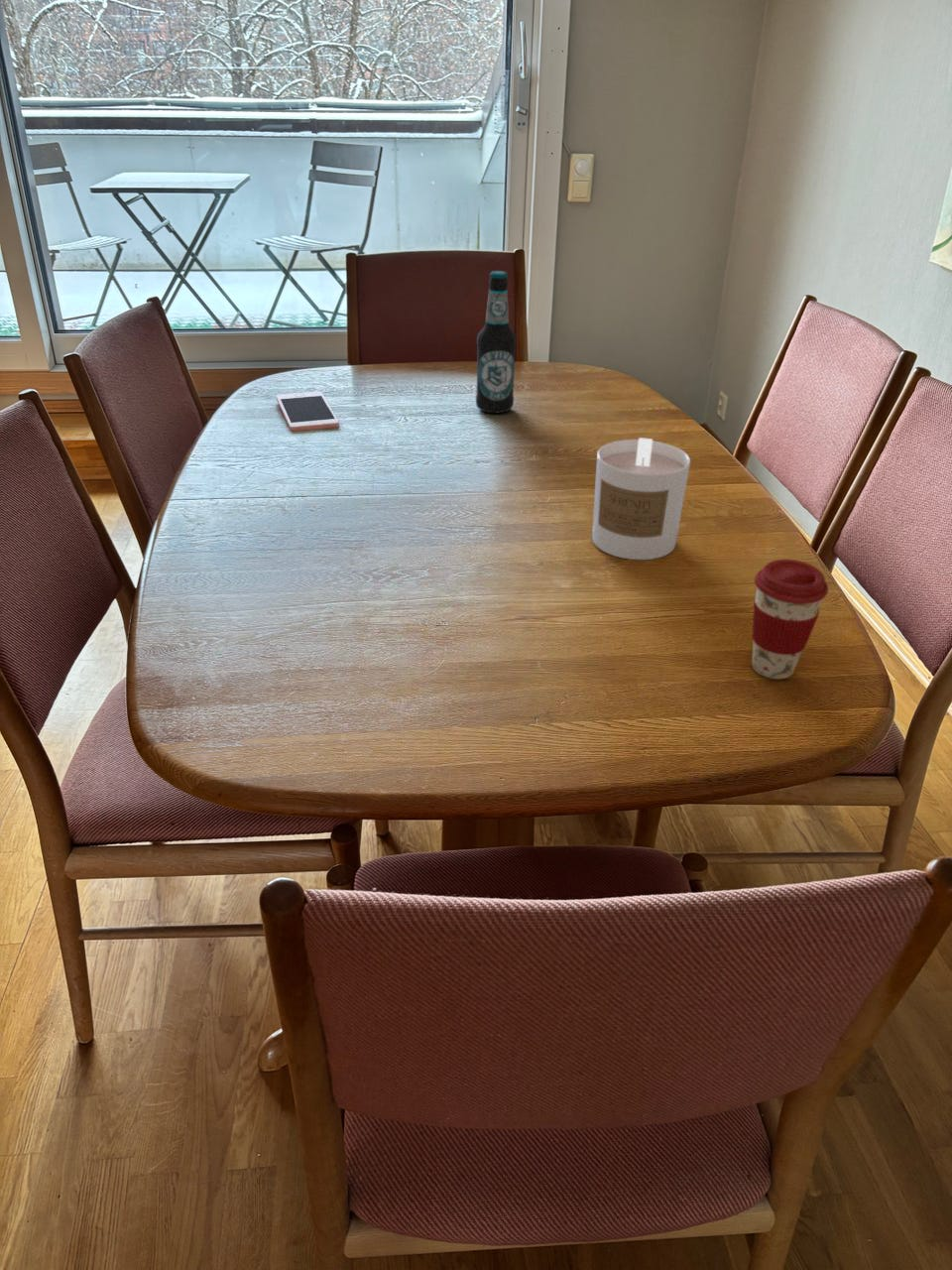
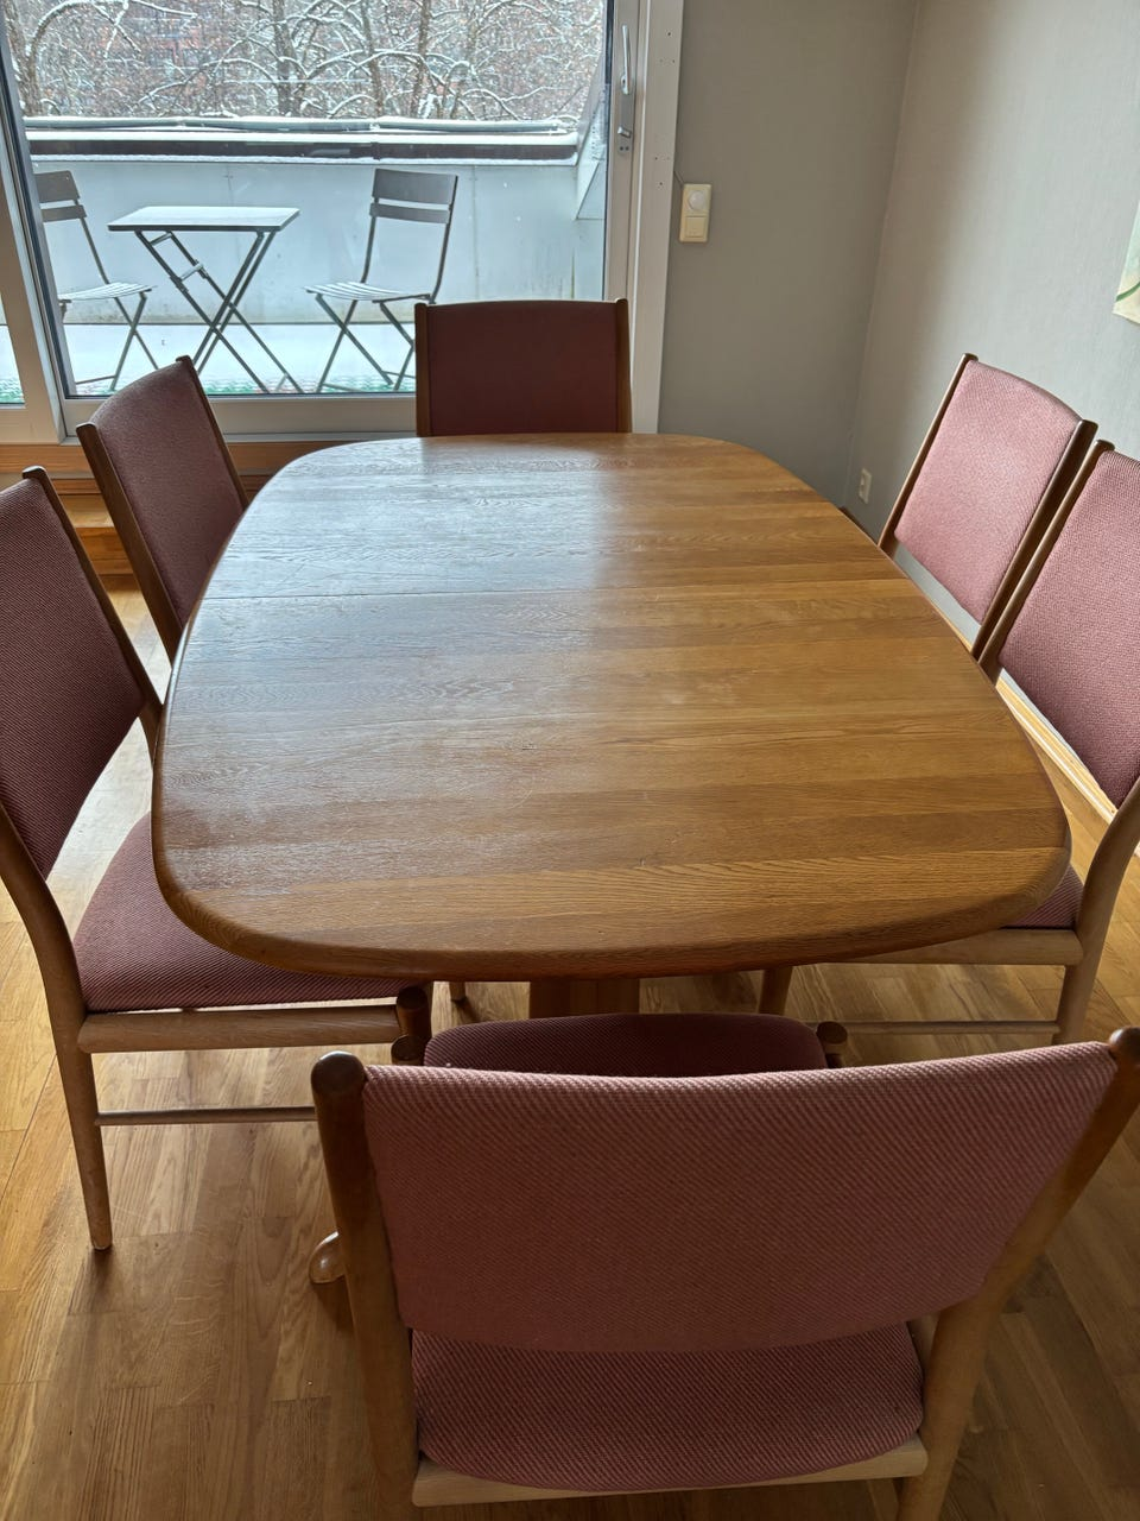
- coffee cup [751,558,829,680]
- candle [591,437,691,561]
- bottle [475,270,518,414]
- cell phone [275,391,340,432]
